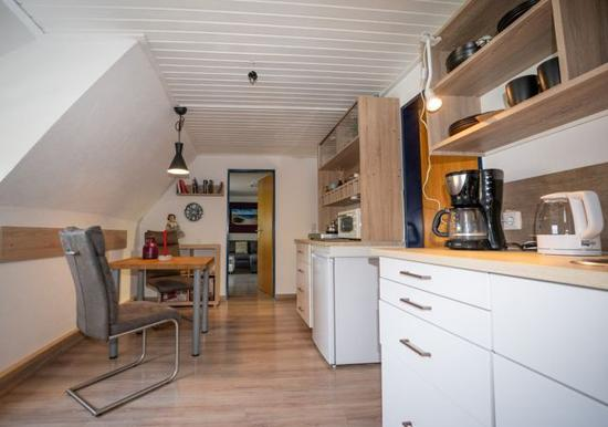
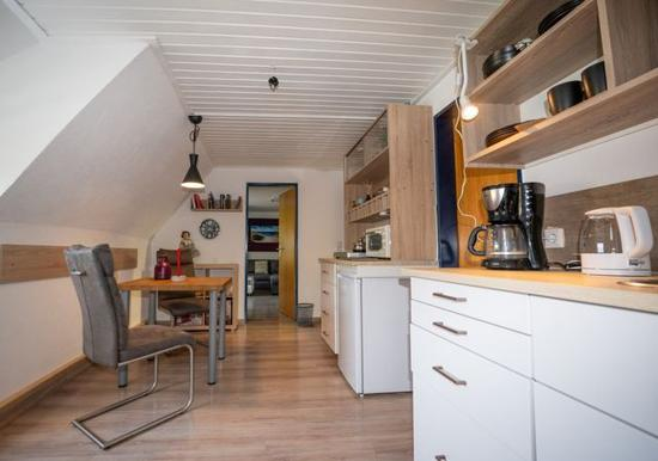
+ wastebasket [293,302,315,327]
